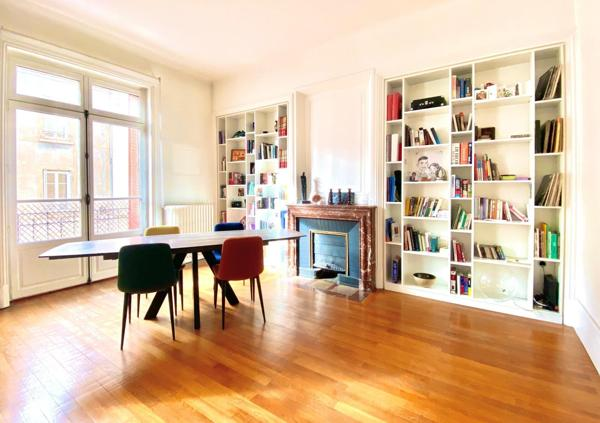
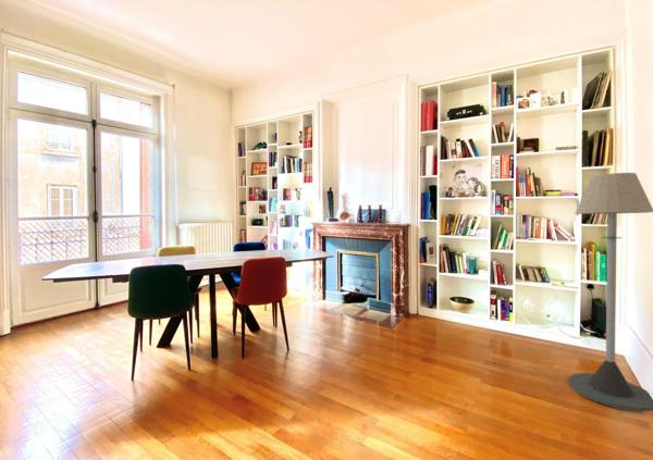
+ floor lamp [568,172,653,413]
